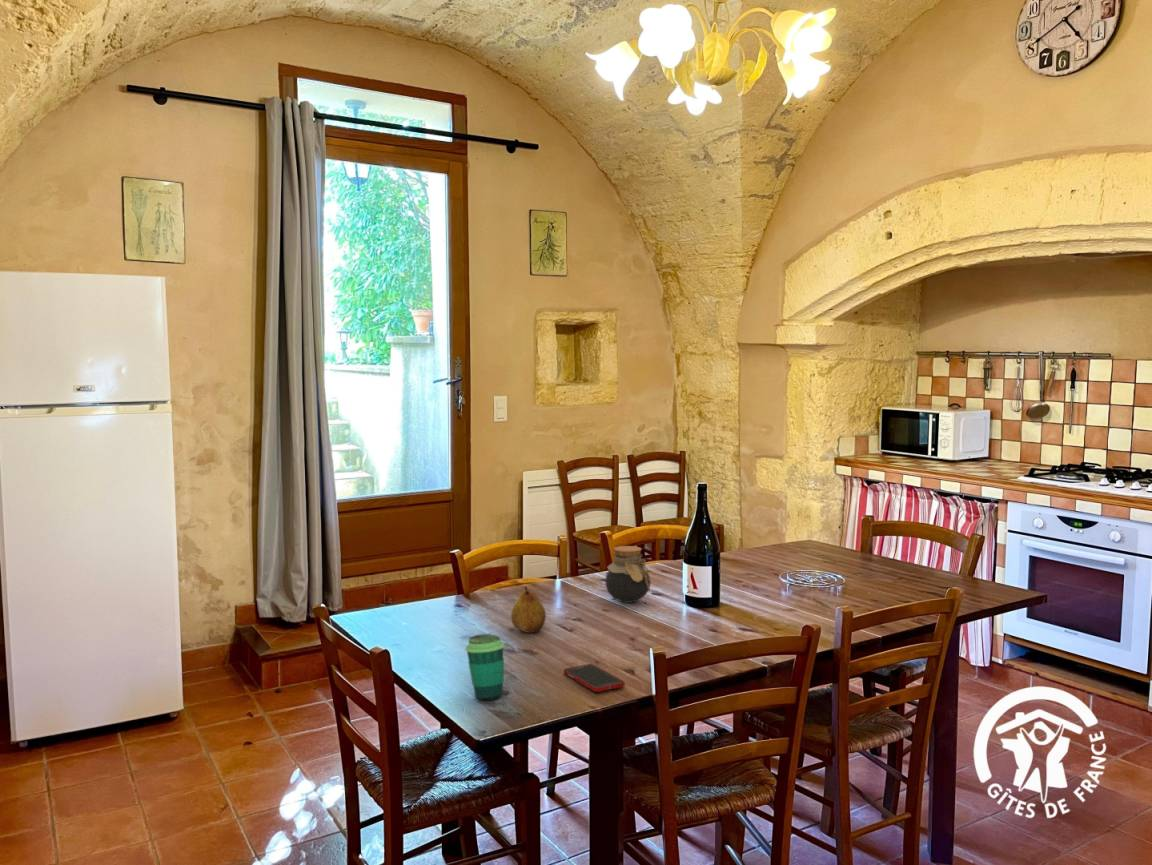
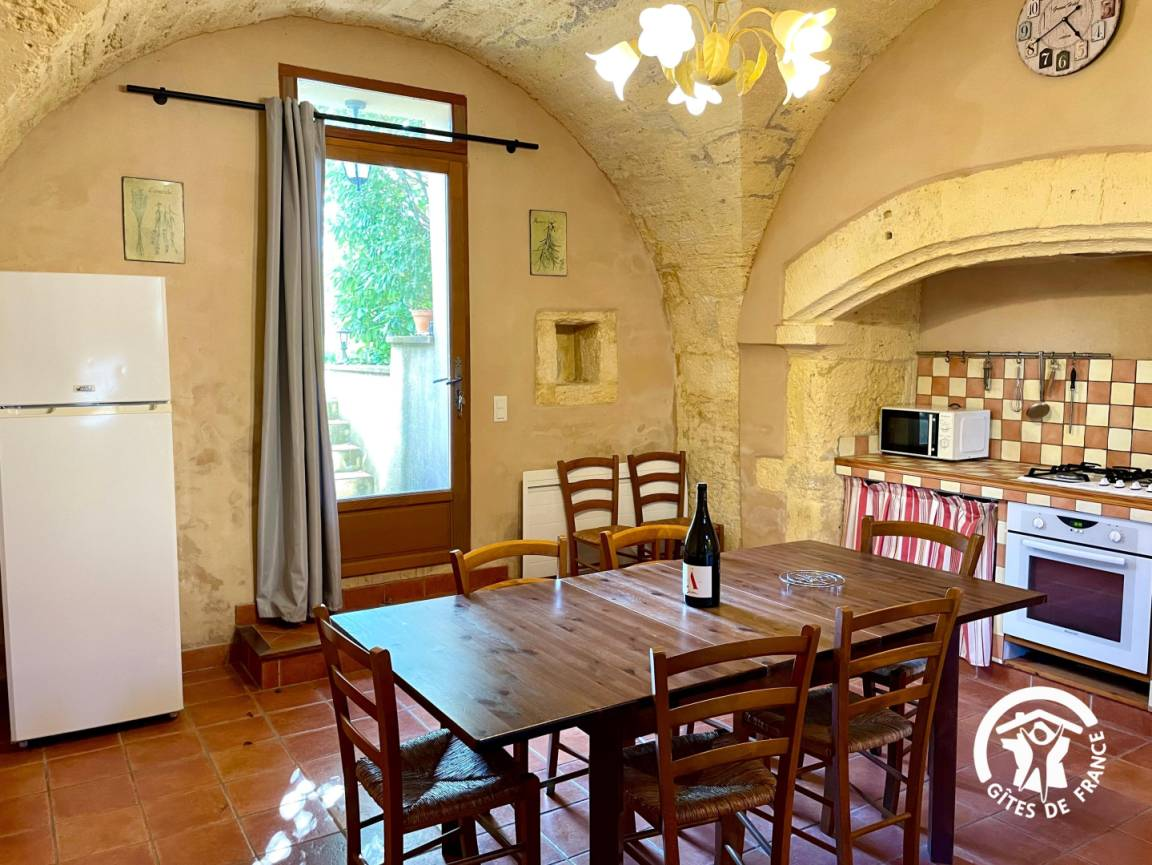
- jar [604,545,652,604]
- fruit [510,585,547,634]
- cup [465,633,505,701]
- cell phone [563,663,626,693]
